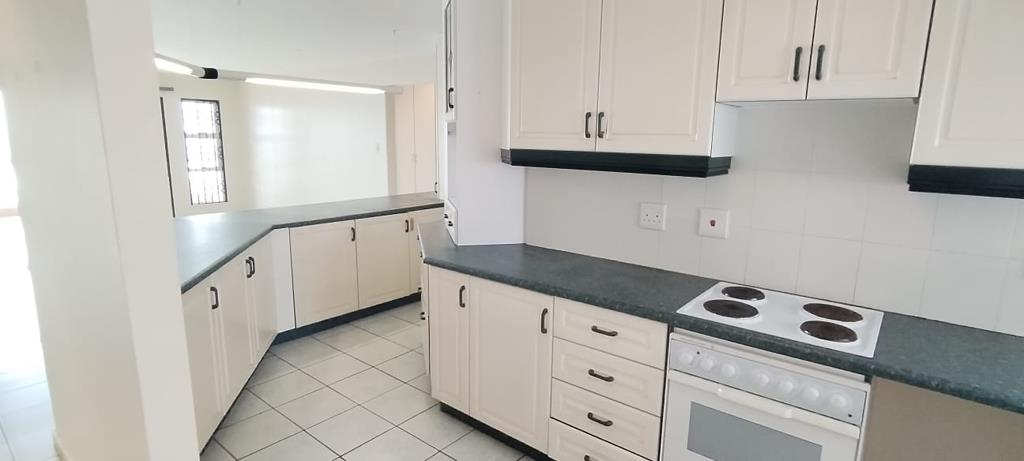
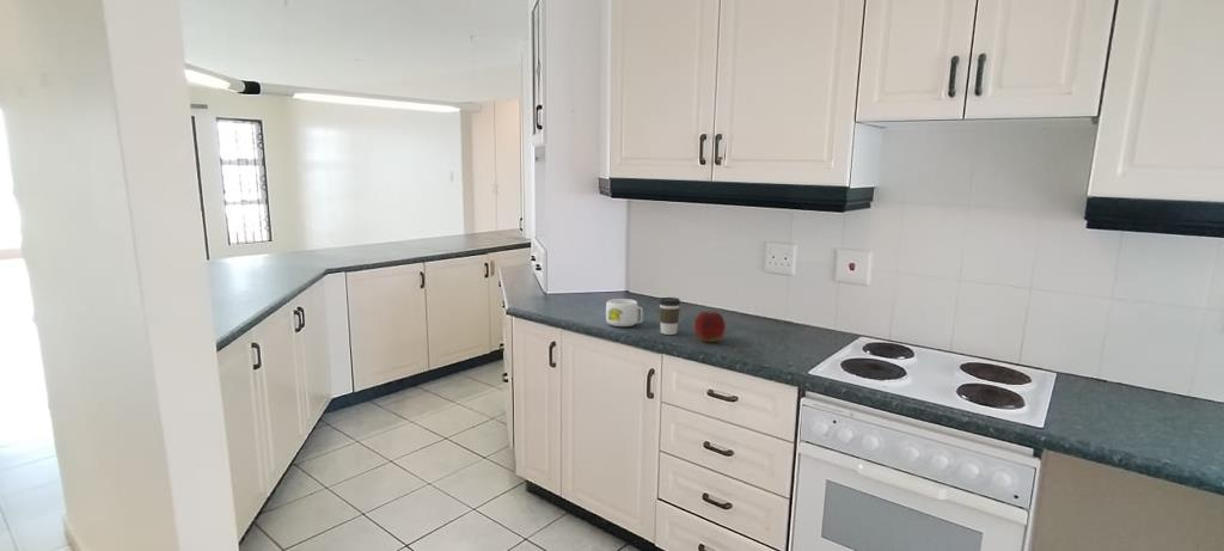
+ coffee cup [657,296,681,336]
+ mug [605,298,644,327]
+ apple [693,310,727,343]
